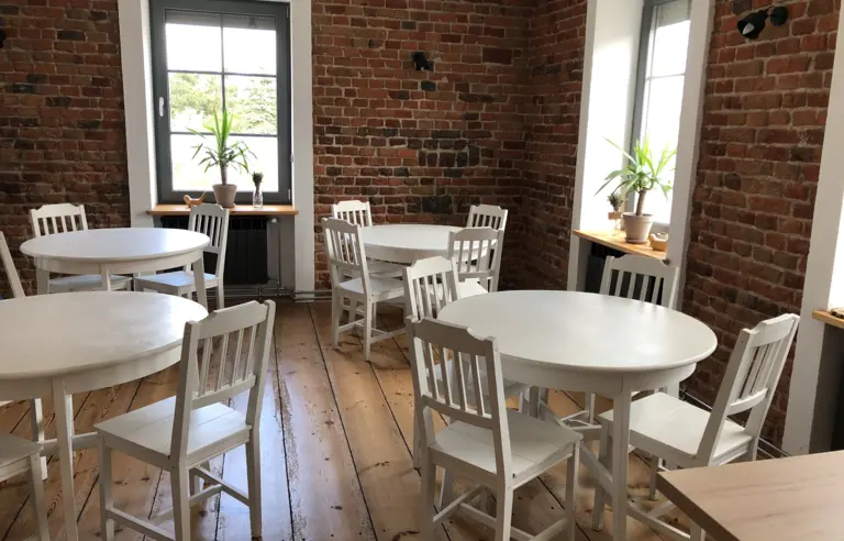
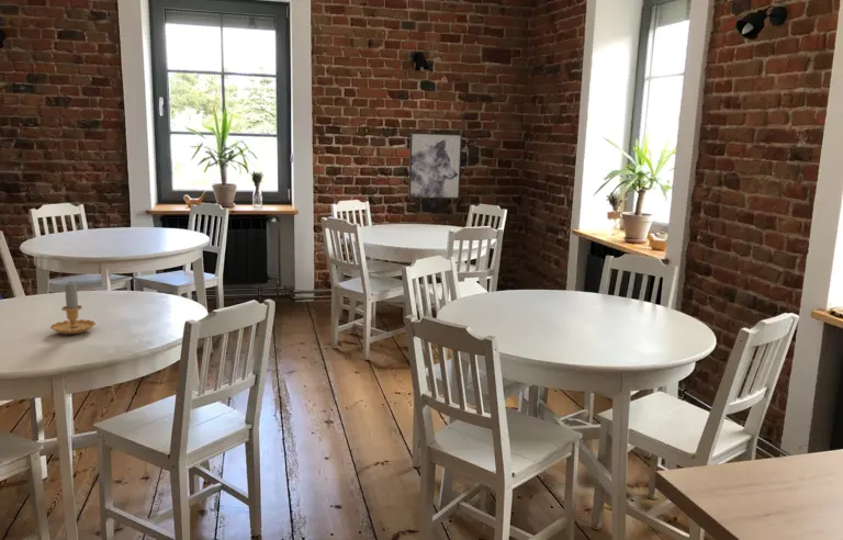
+ wall art [407,132,463,200]
+ candle [49,282,97,335]
